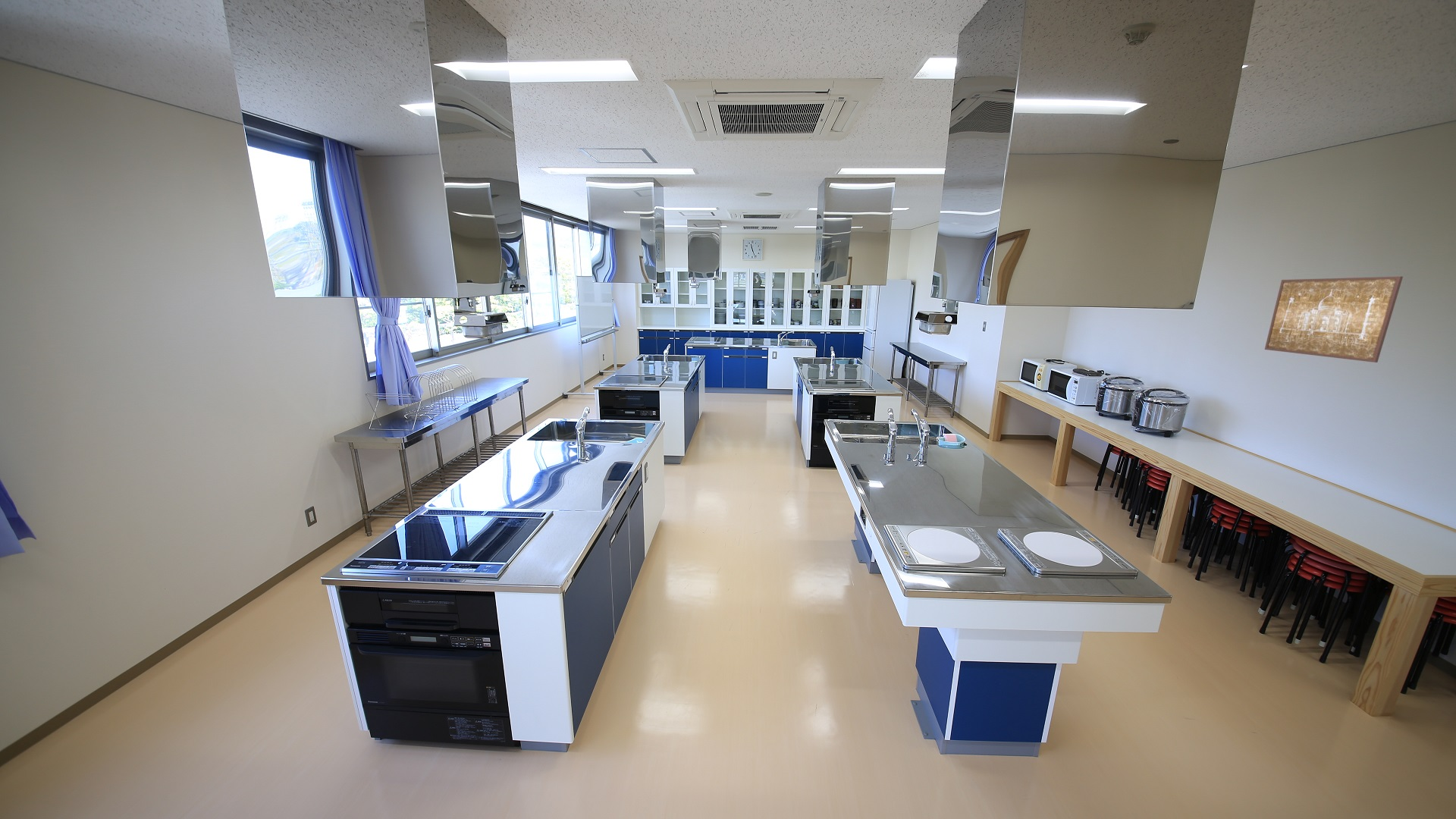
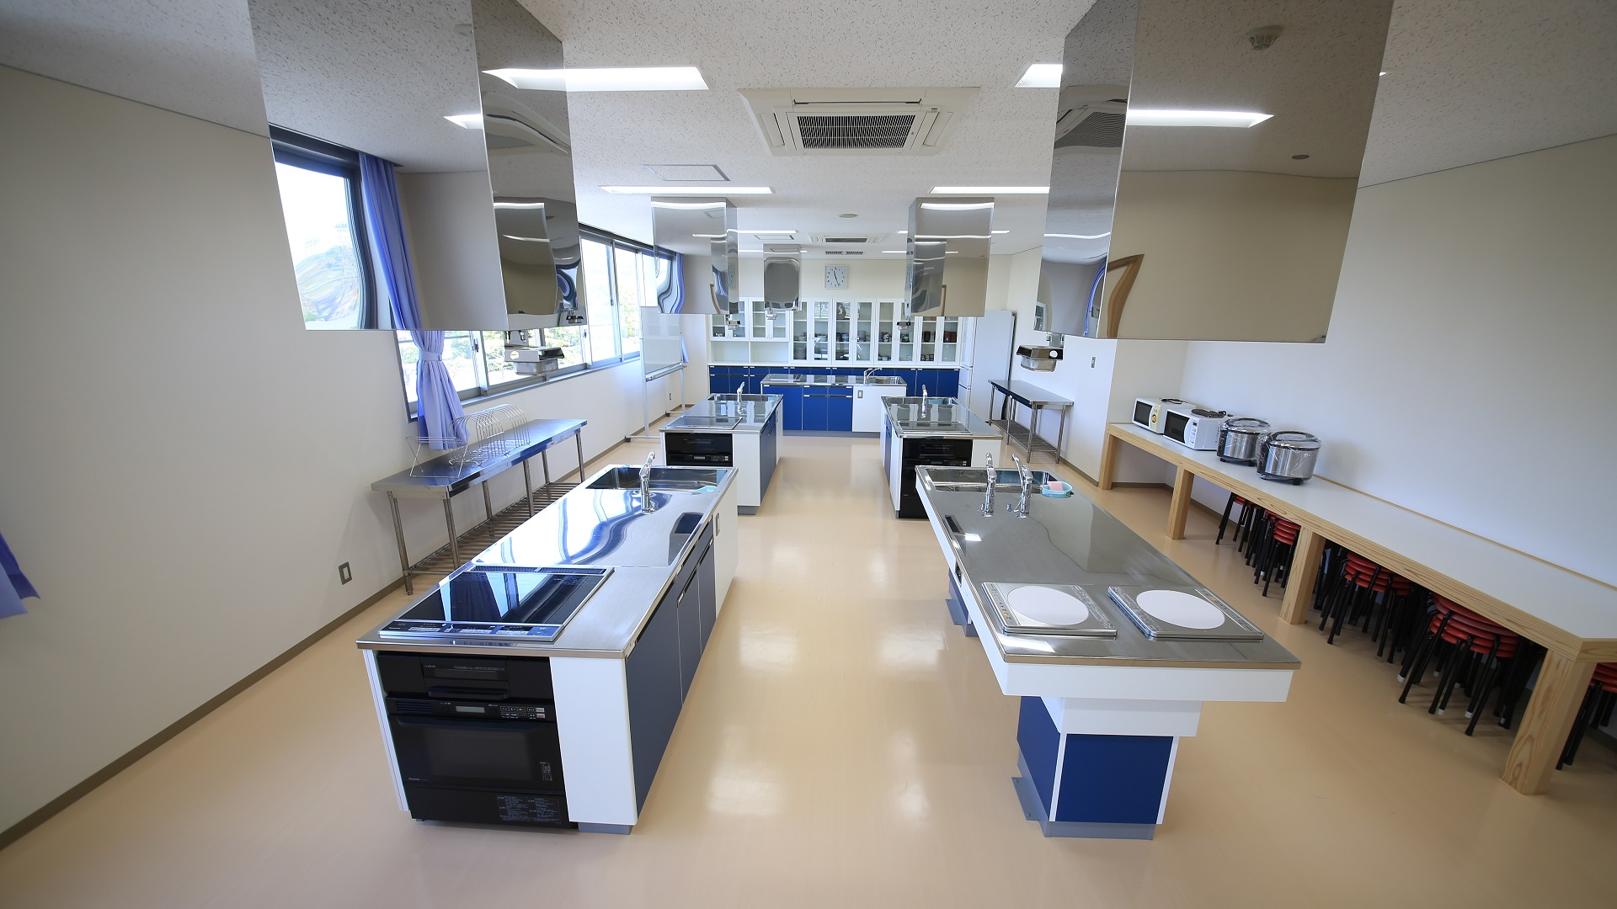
- wall art [1264,276,1404,363]
